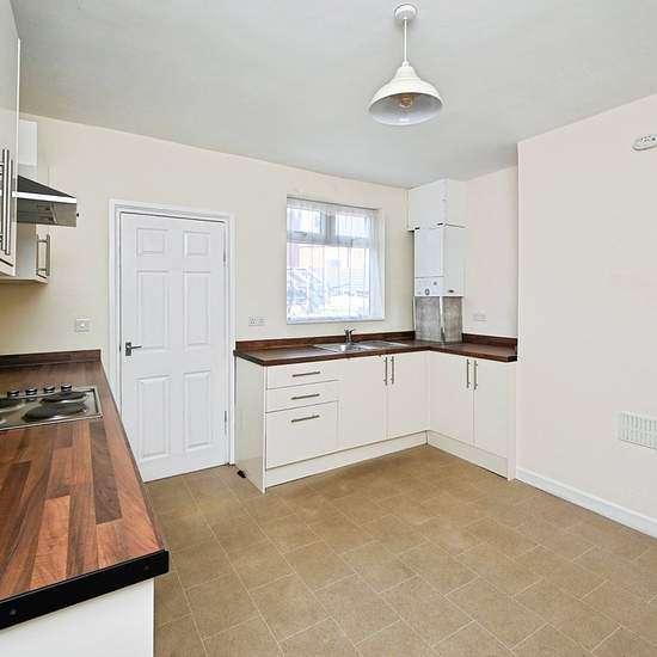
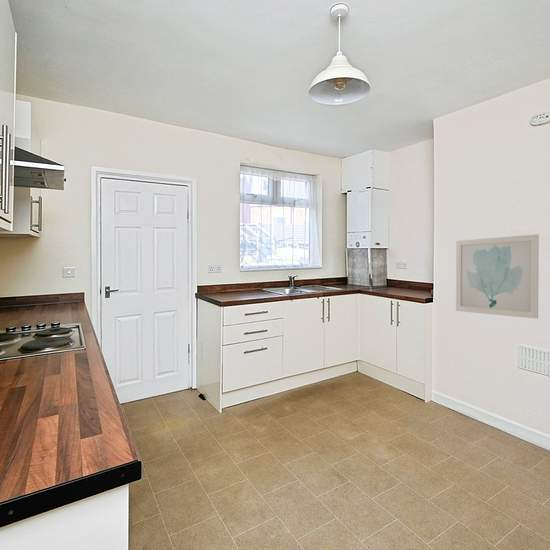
+ wall art [455,233,540,320]
